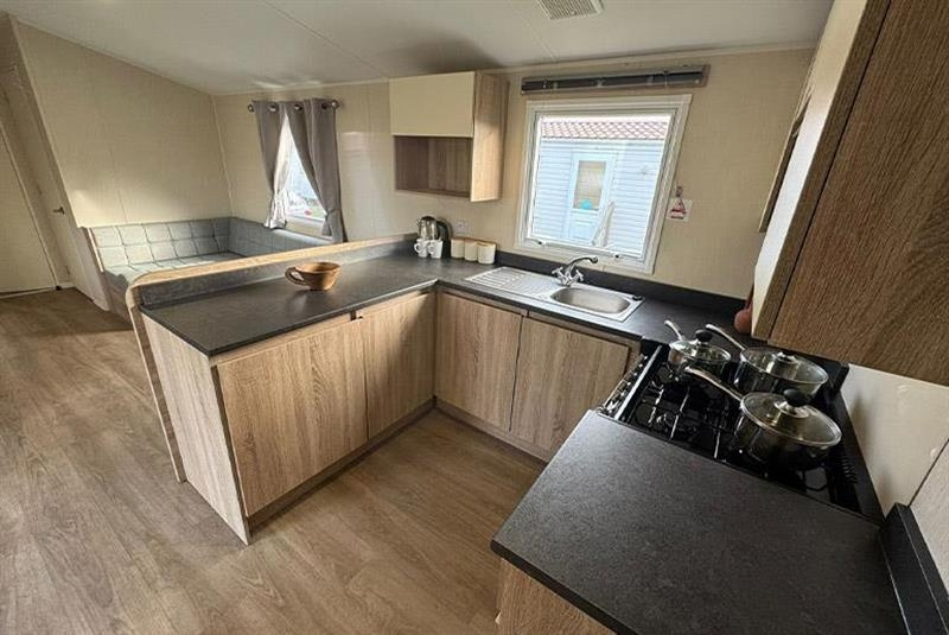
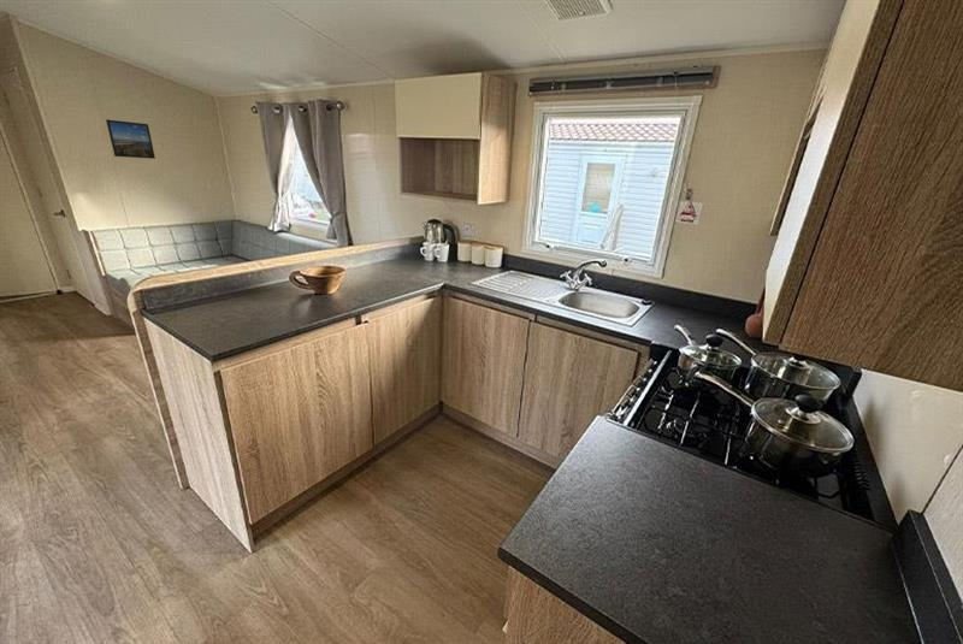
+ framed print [105,118,156,160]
